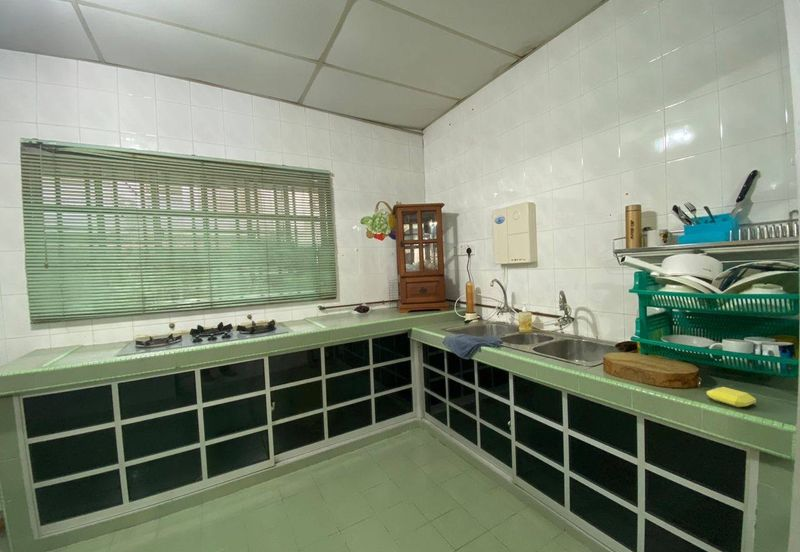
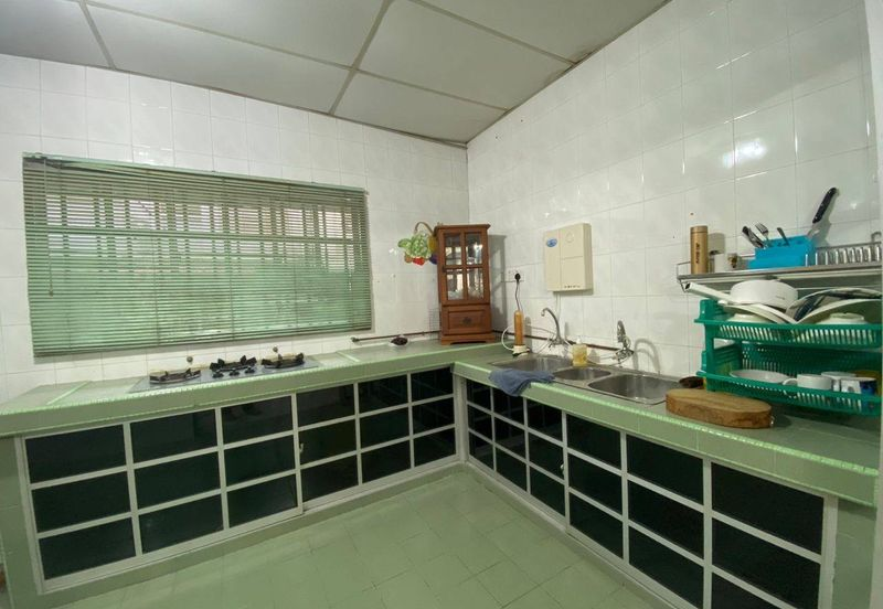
- soap bar [706,386,757,408]
